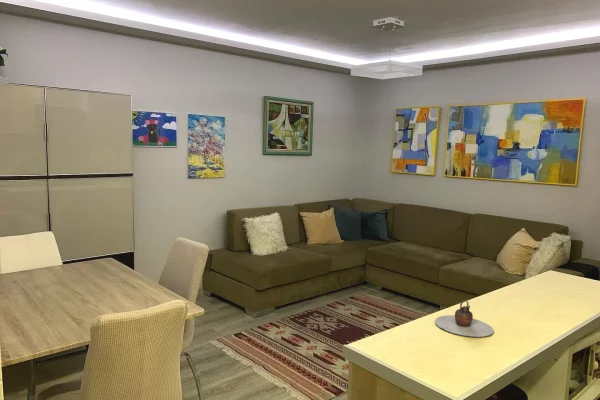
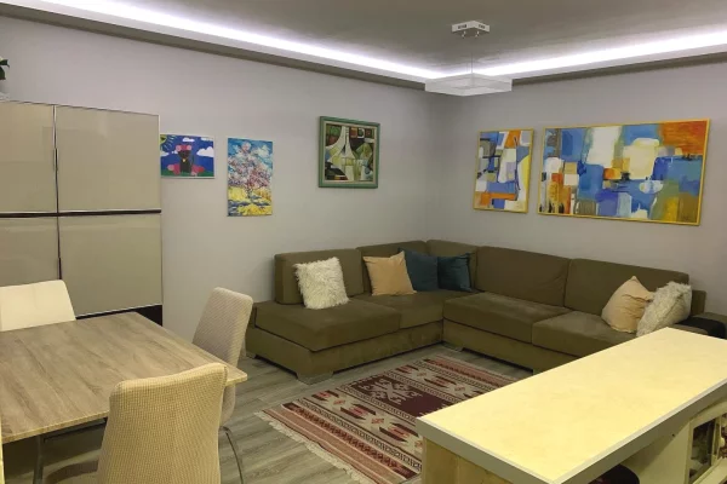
- teapot [434,299,494,338]
